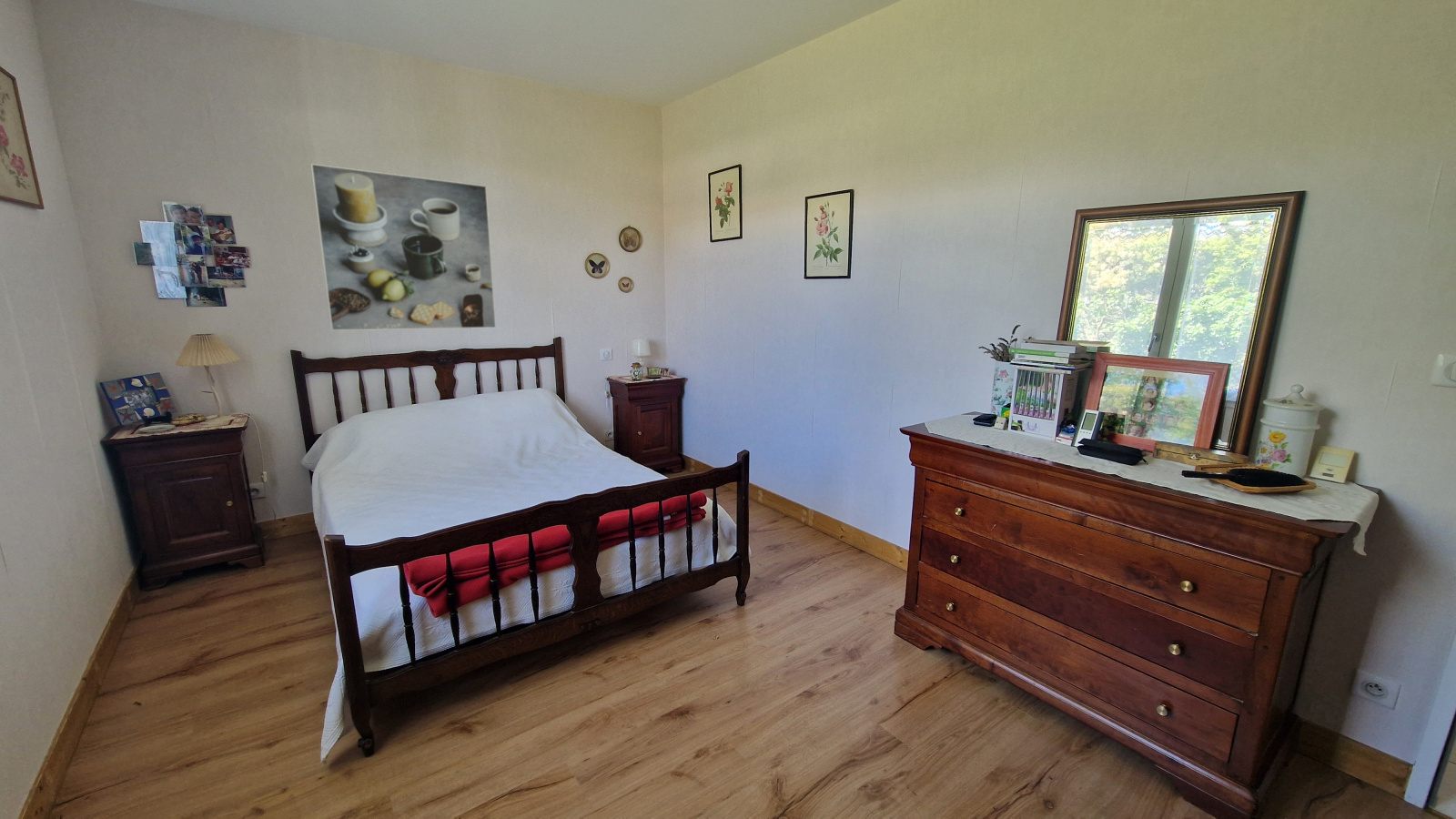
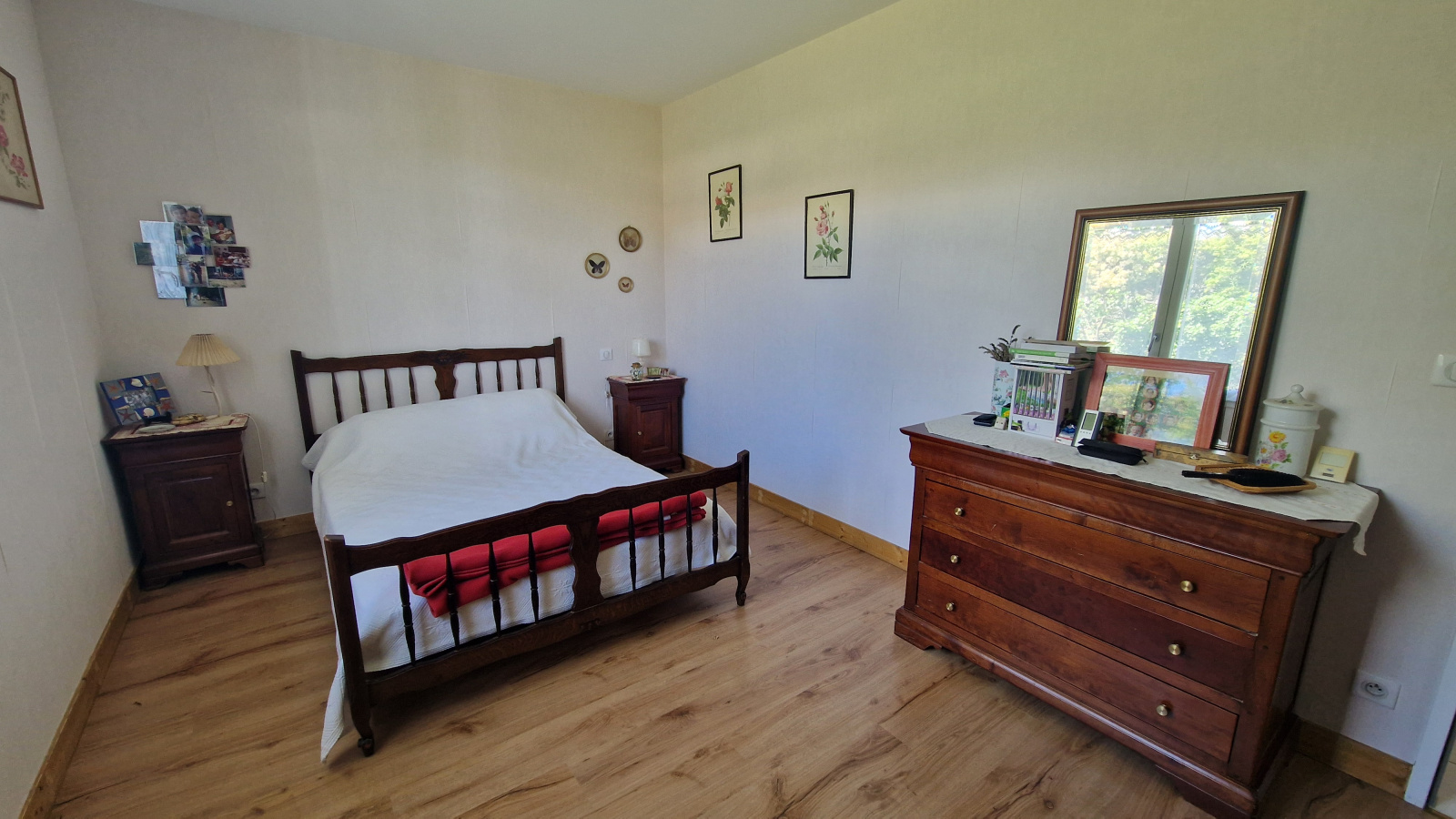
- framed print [310,163,497,331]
